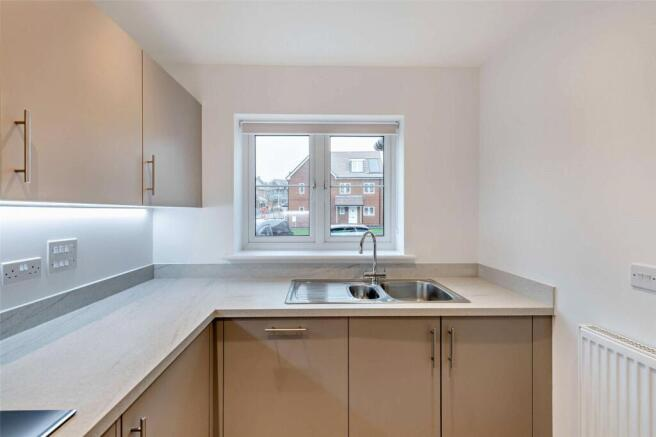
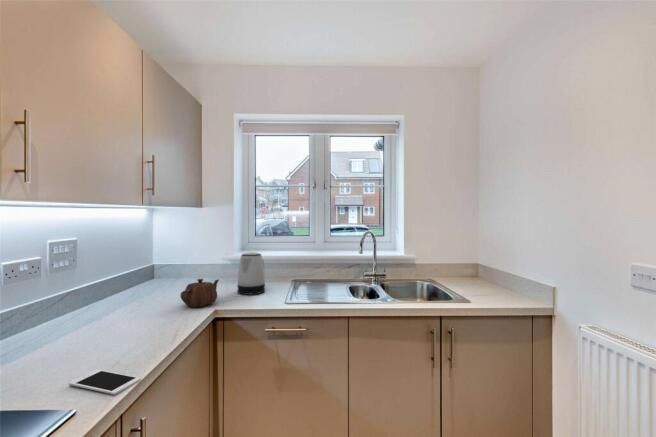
+ cell phone [68,369,142,396]
+ teapot [179,278,220,308]
+ kettle [236,251,266,296]
